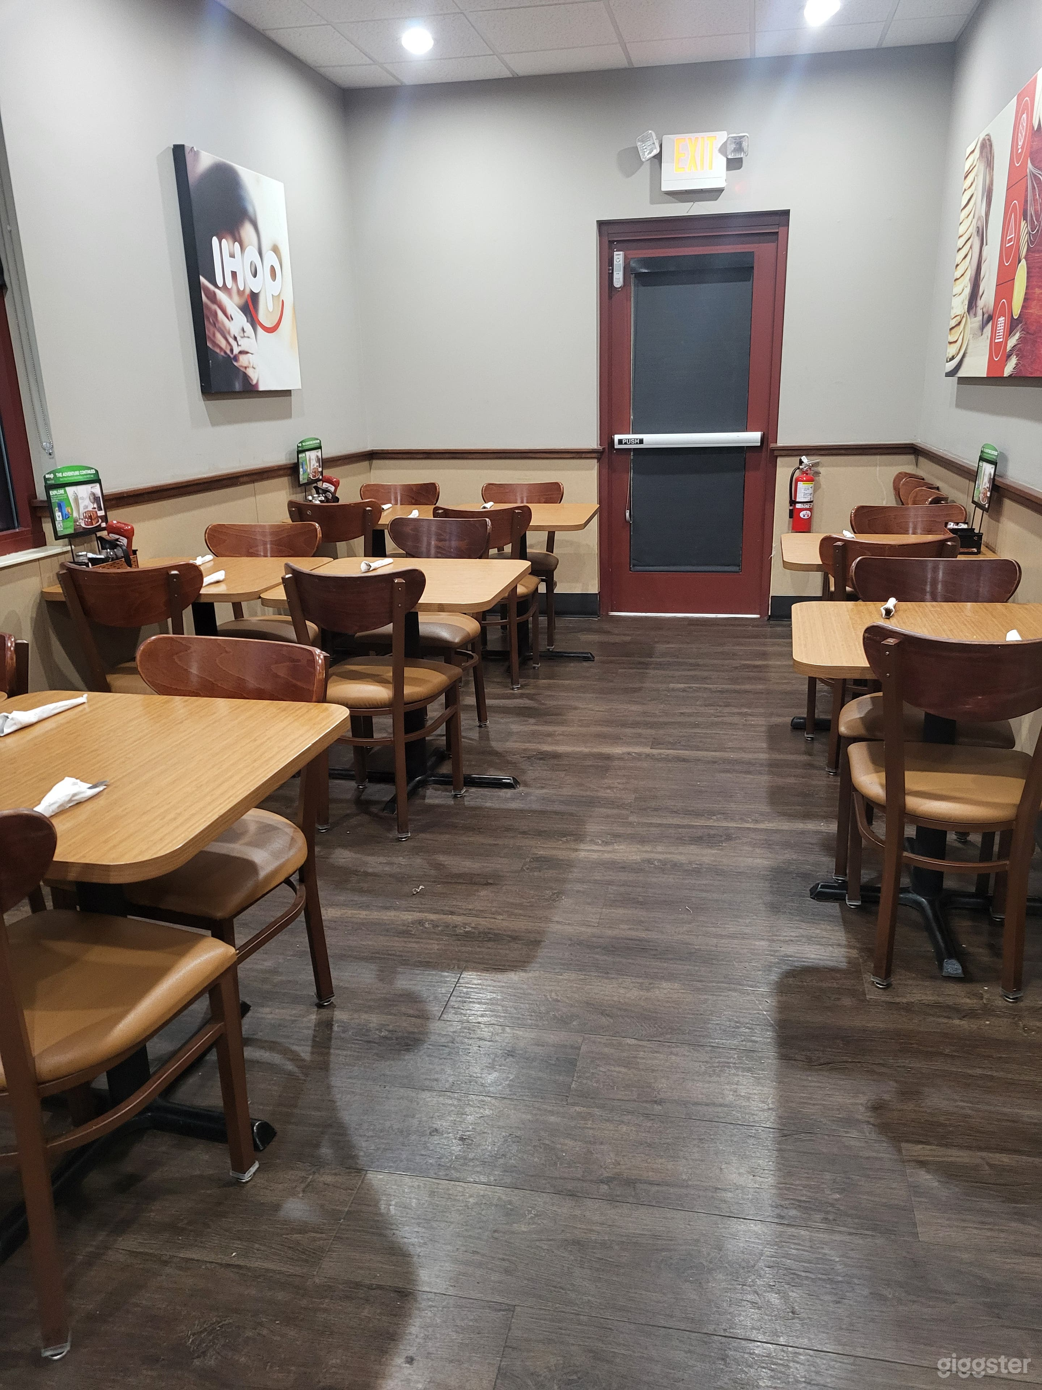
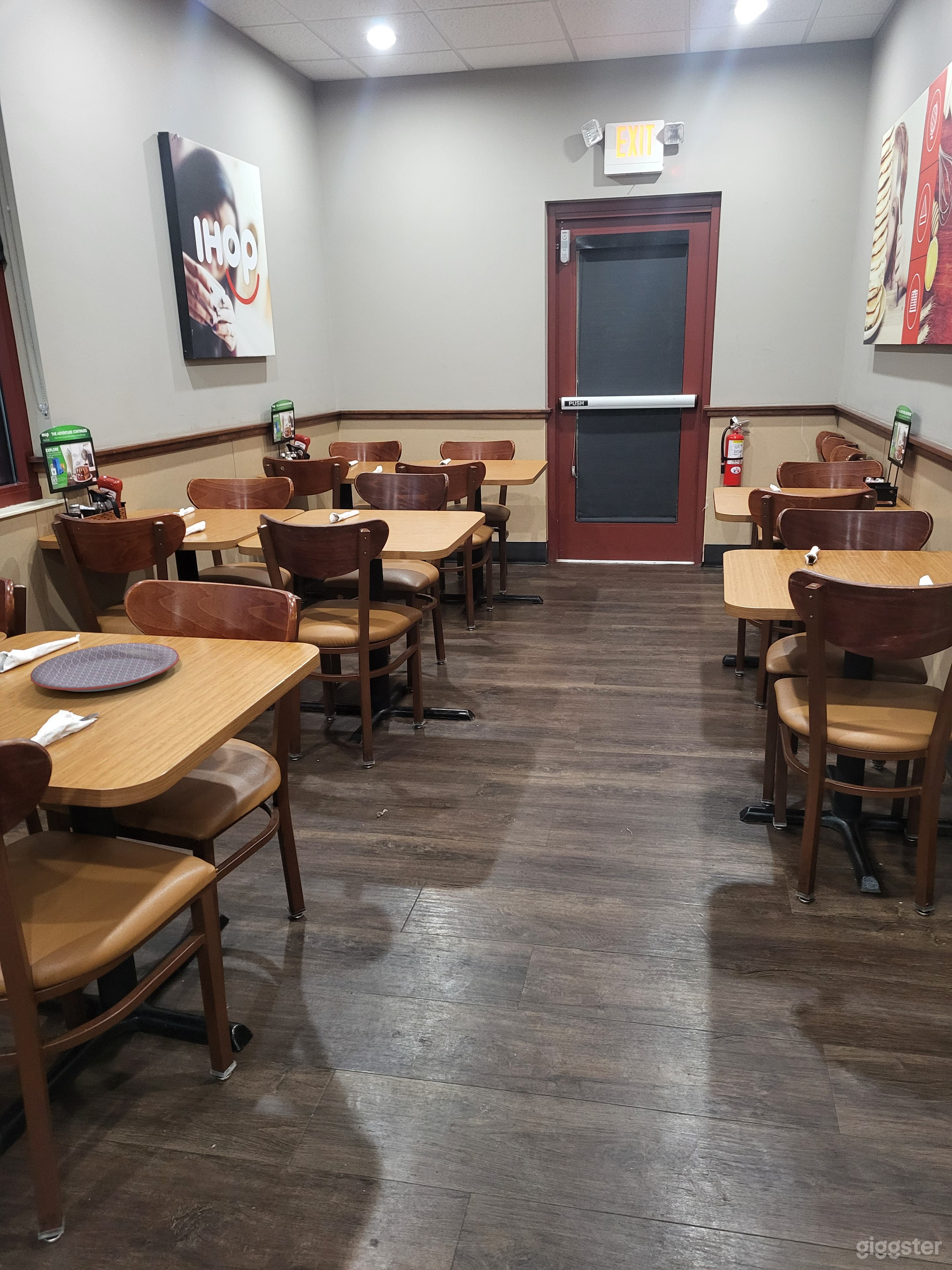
+ plate [30,643,179,692]
